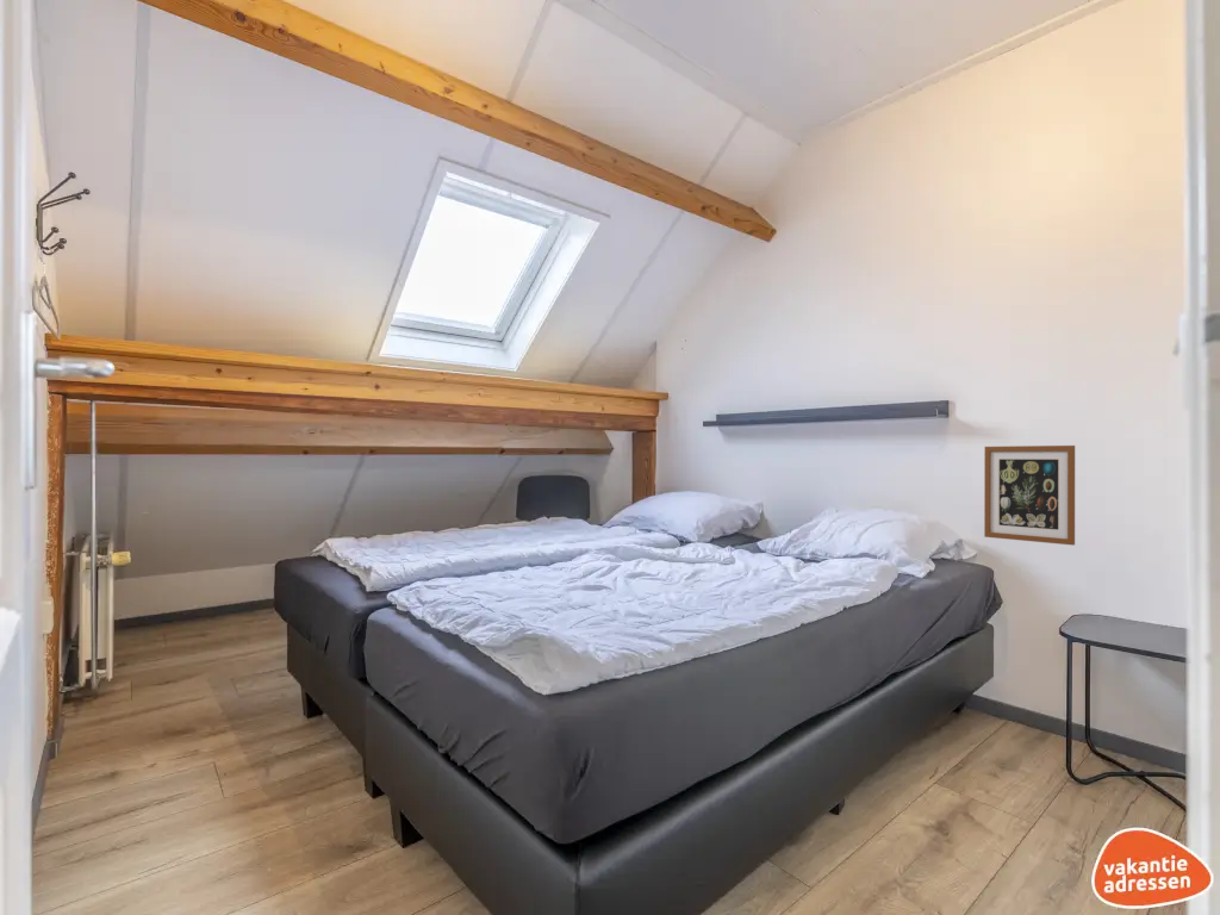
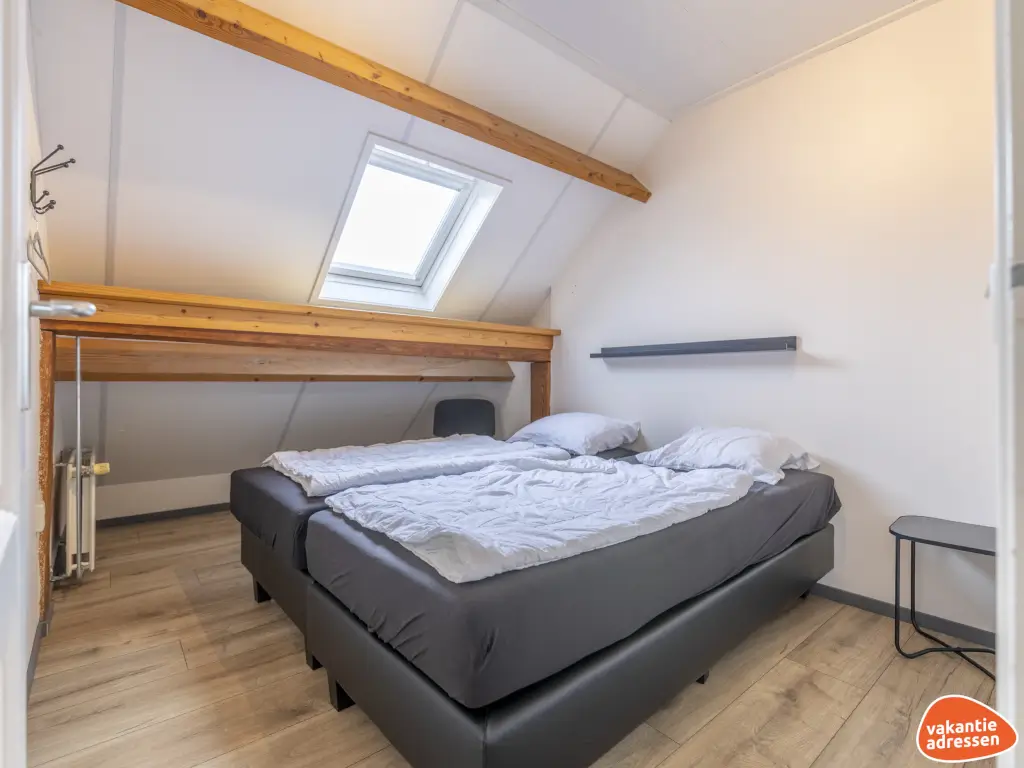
- wall art [983,444,1076,547]
